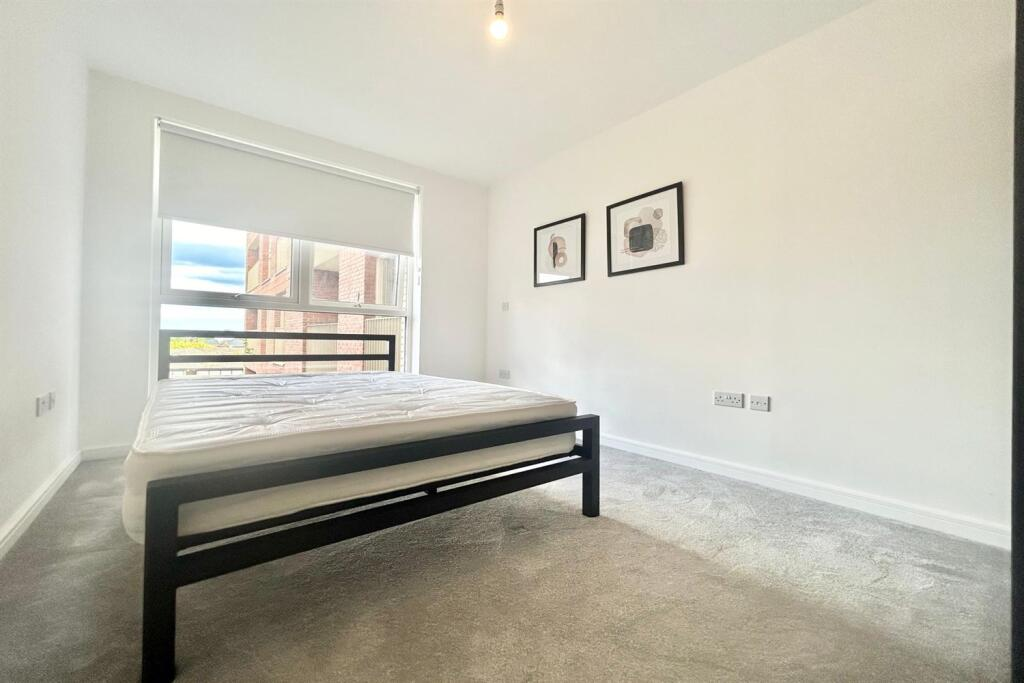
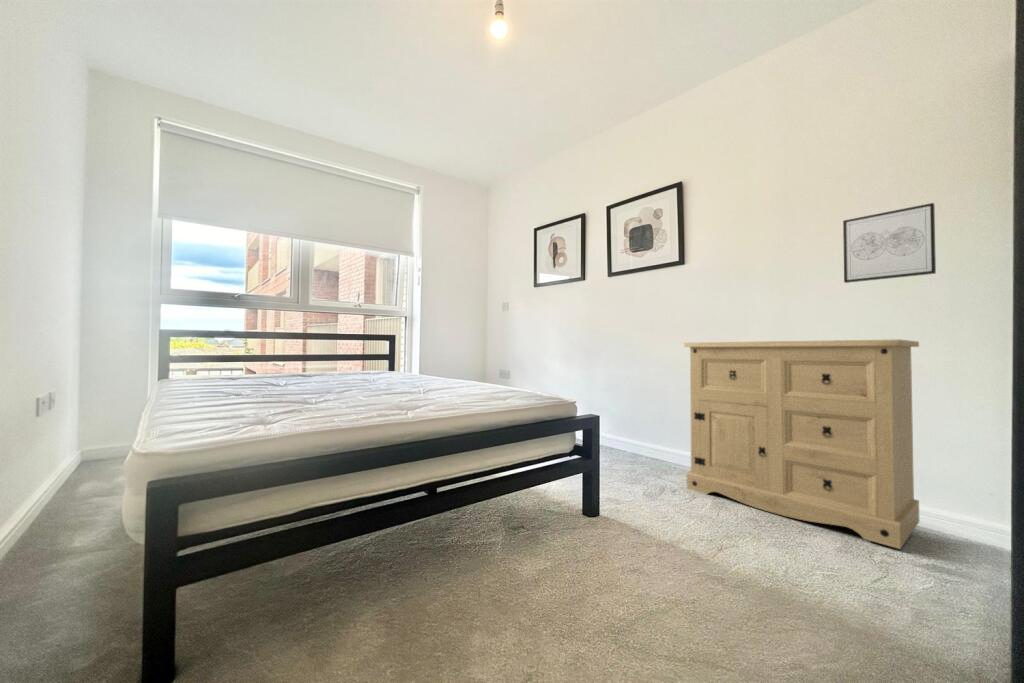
+ wall art [842,202,937,284]
+ sideboard [683,338,920,550]
